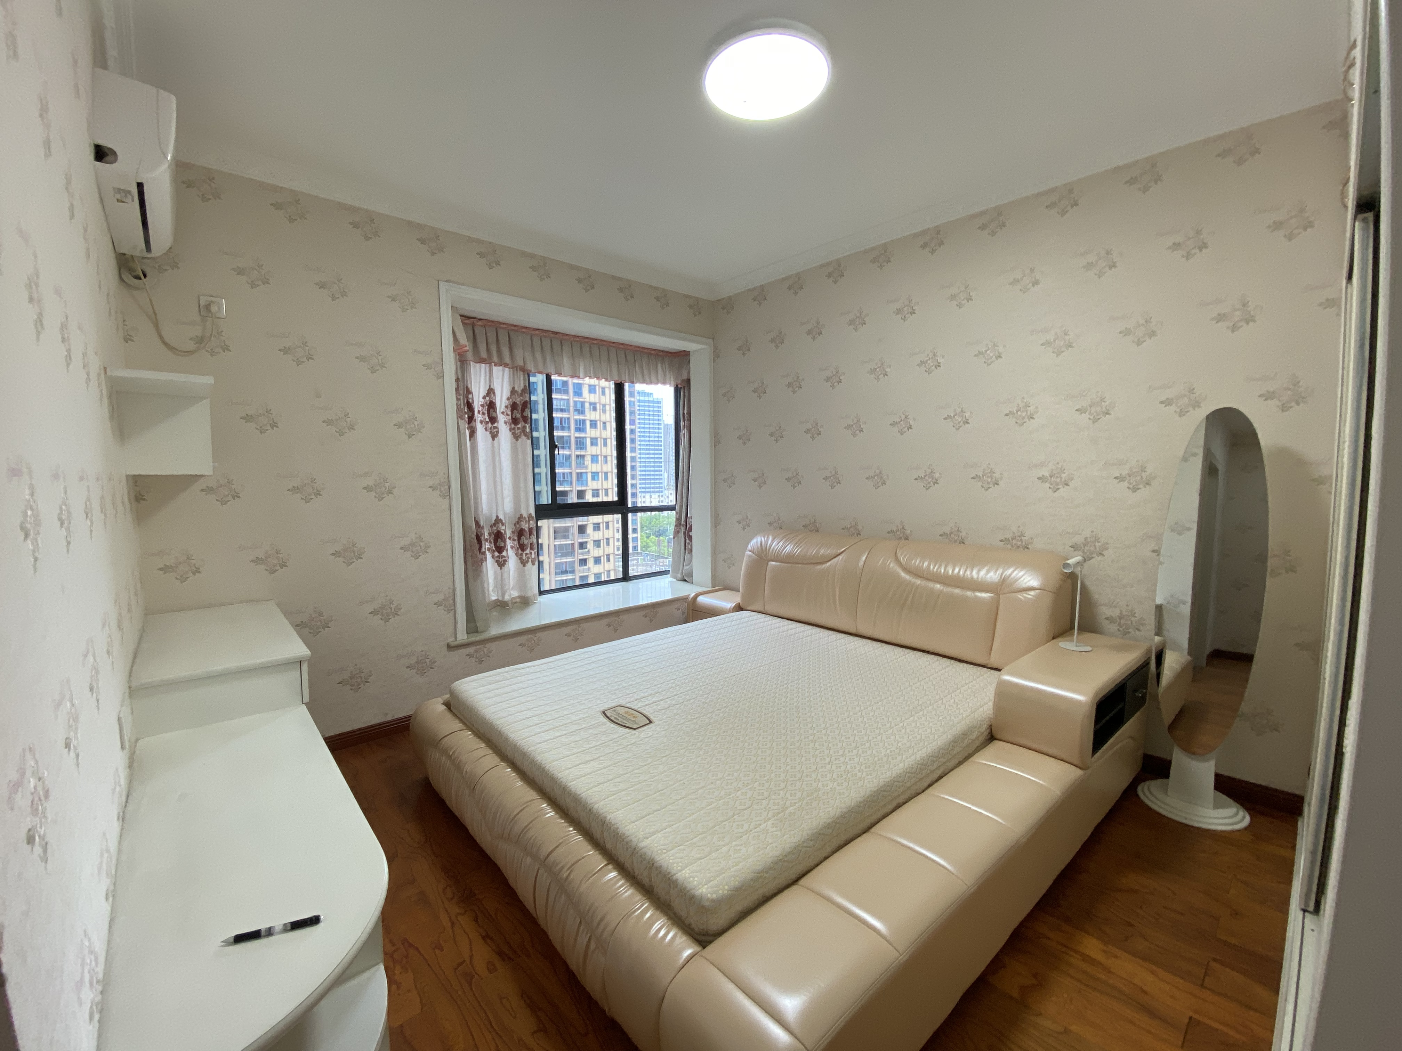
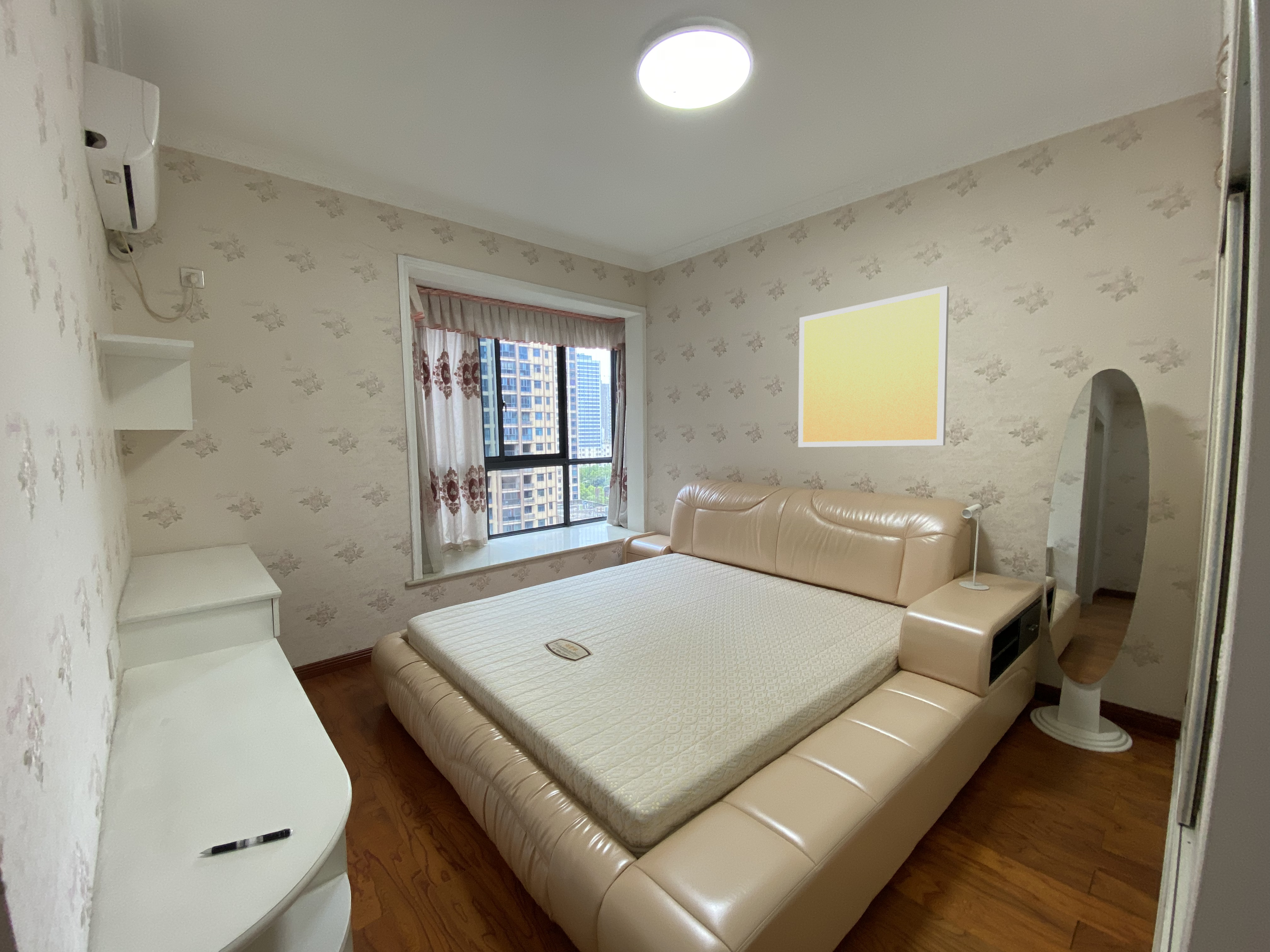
+ wall art [798,285,949,448]
